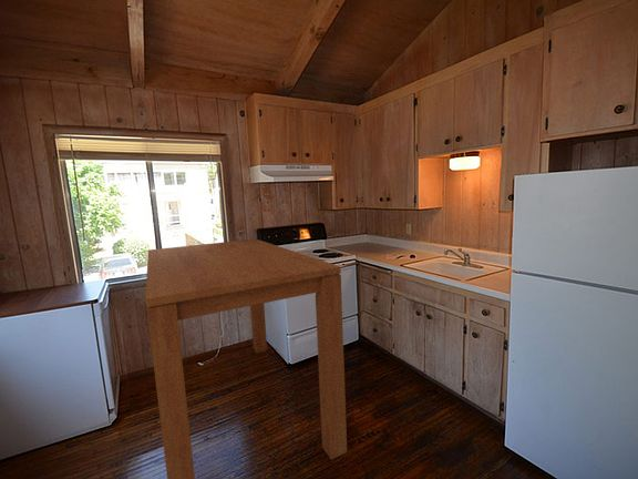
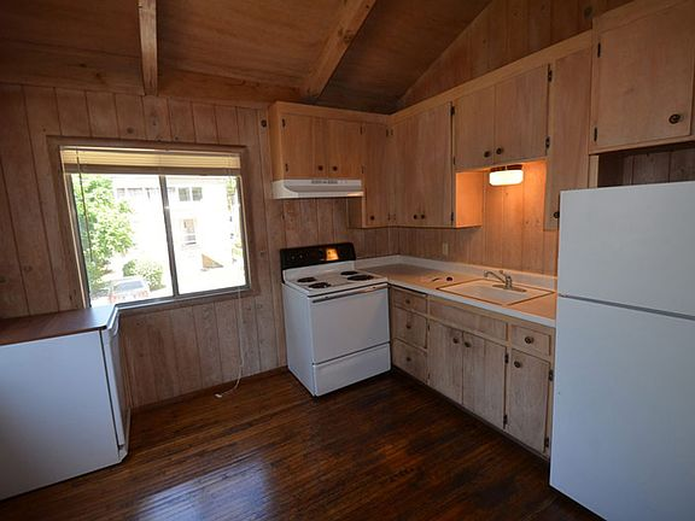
- dining table [145,238,348,479]
